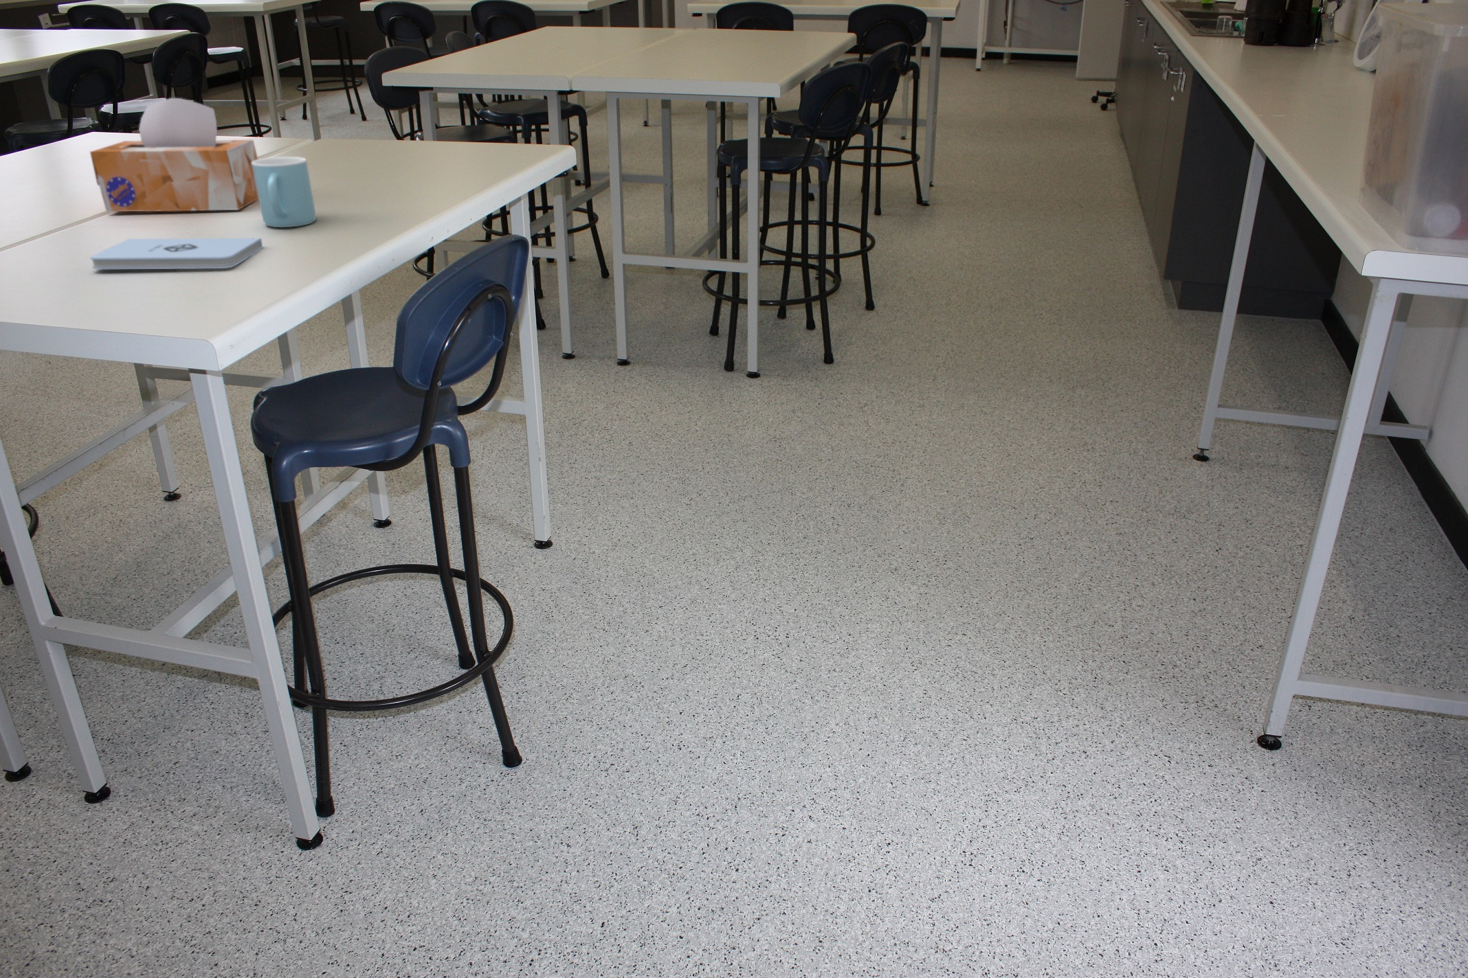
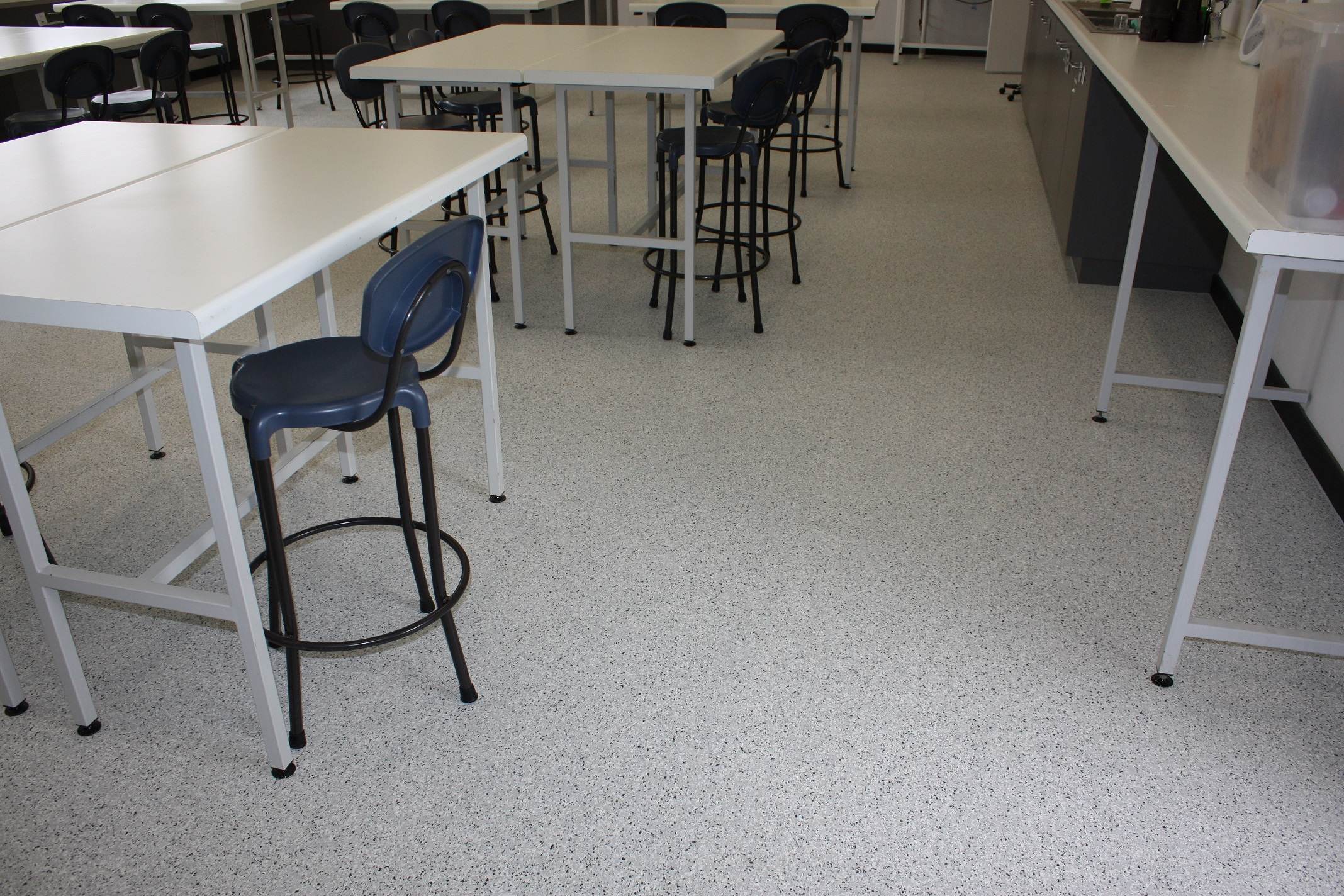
- tissue box [90,97,259,212]
- notepad [90,238,263,270]
- mug [251,156,317,228]
